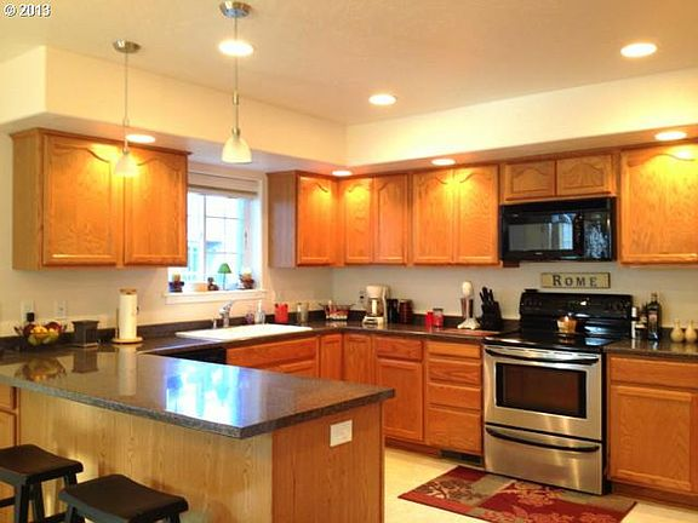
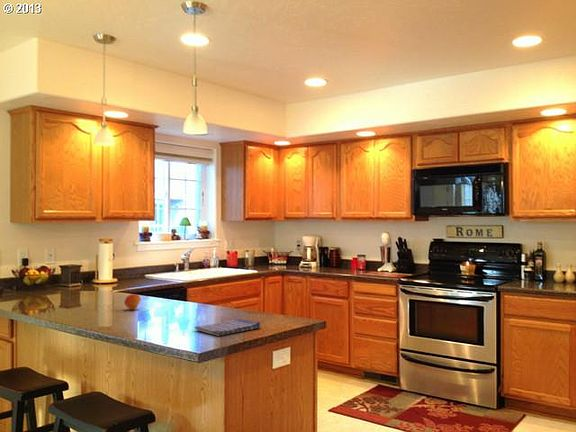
+ dish towel [193,318,261,337]
+ fruit [123,293,142,311]
